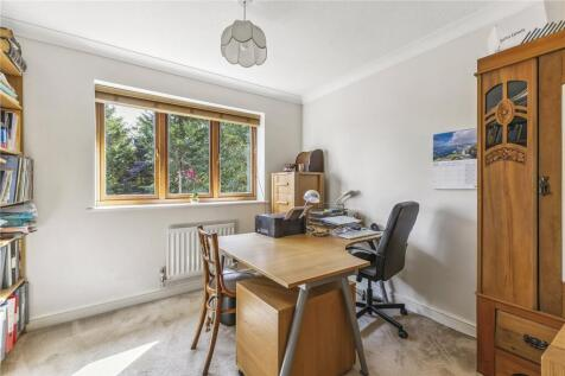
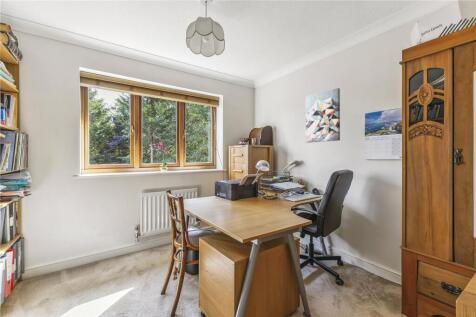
+ wall art [305,87,341,144]
